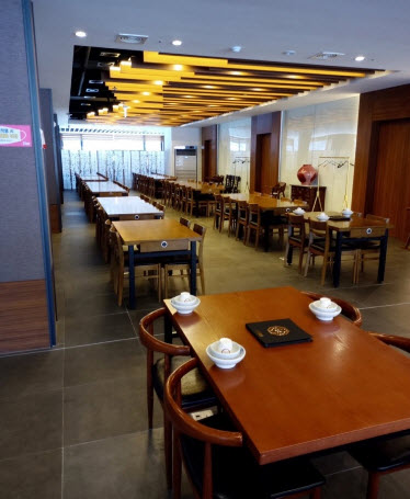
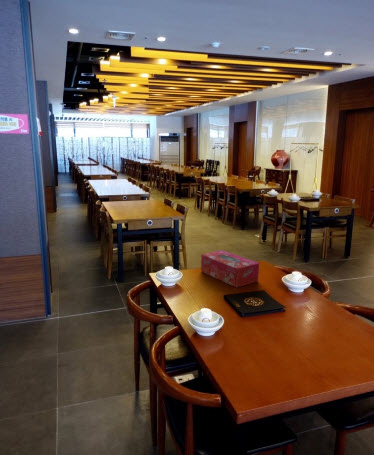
+ tissue box [200,249,260,289]
